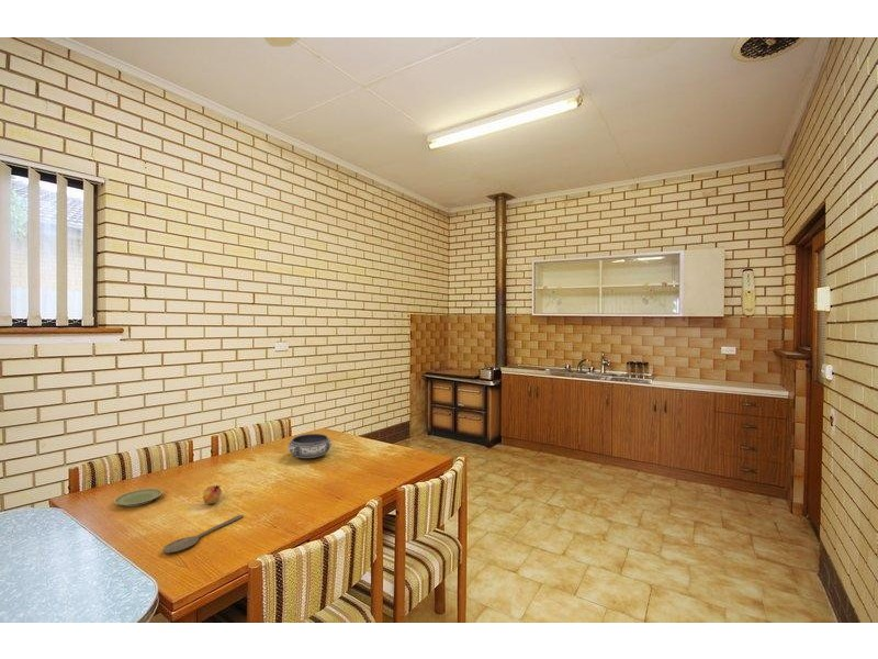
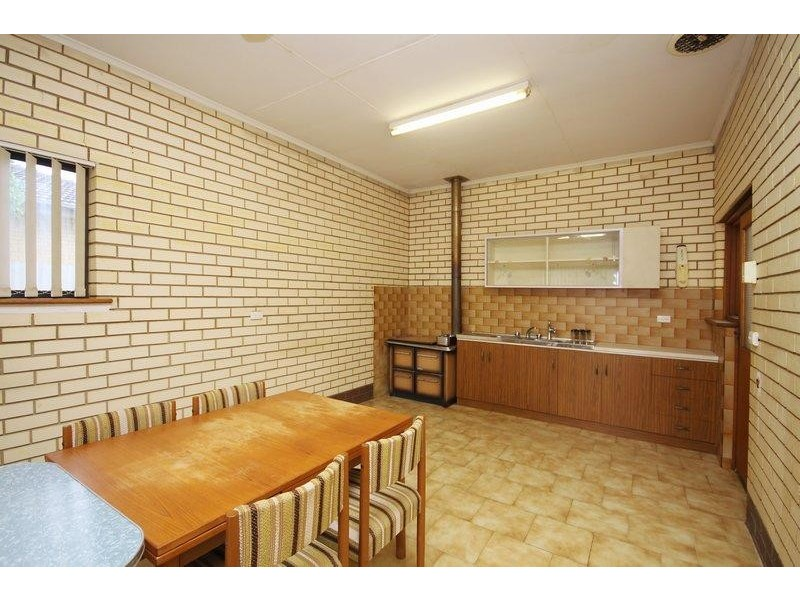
- wooden spoon [161,514,245,554]
- bowl [286,433,333,459]
- fruit [202,484,223,505]
- plate [113,488,164,507]
